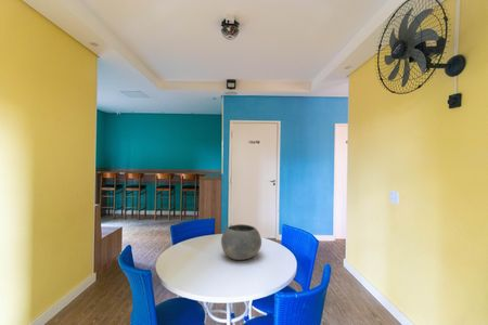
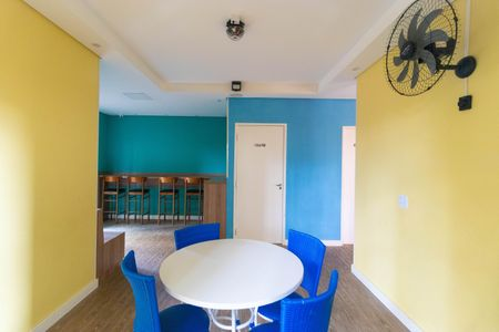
- bowl [220,223,262,261]
